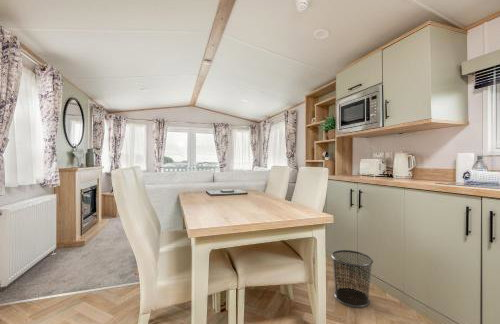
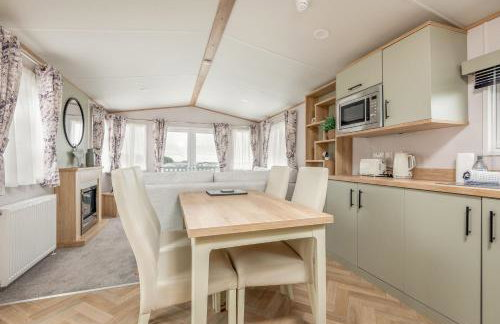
- waste bin [330,249,374,309]
